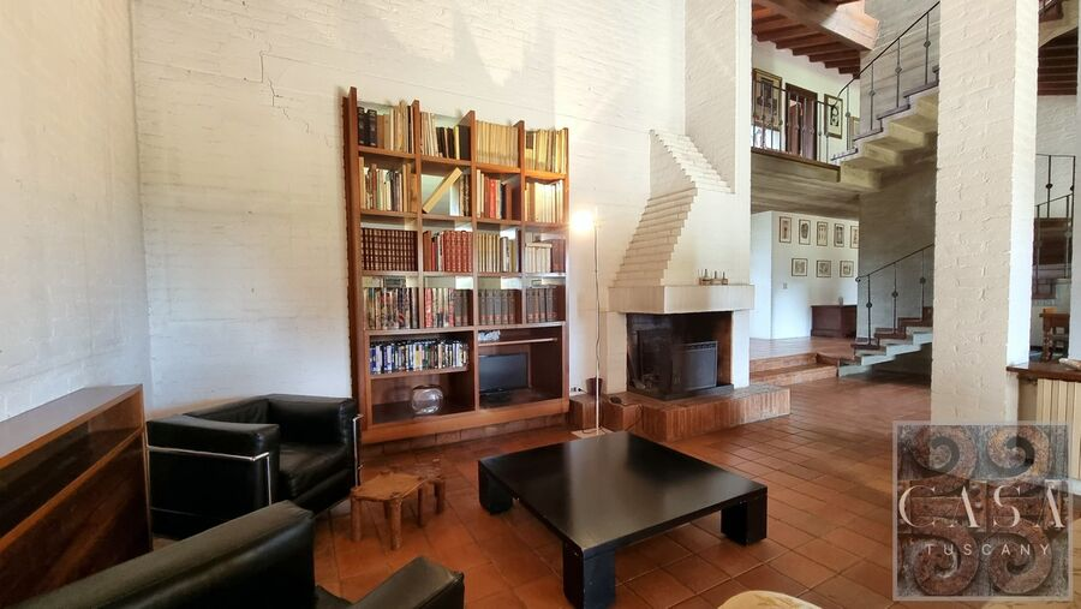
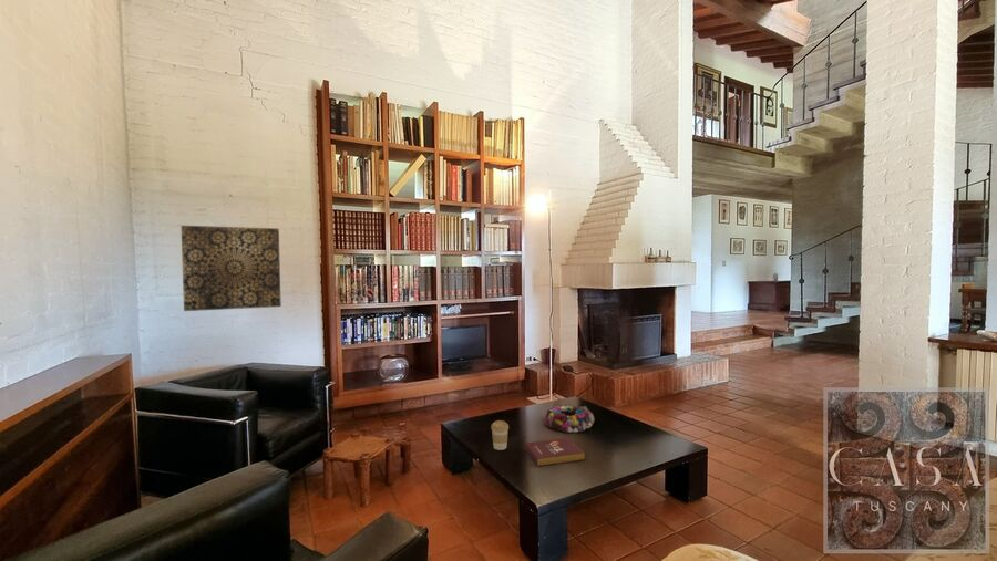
+ coffee cup [490,419,510,451]
+ wall art [179,225,282,312]
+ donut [543,405,596,434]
+ book [524,437,586,467]
